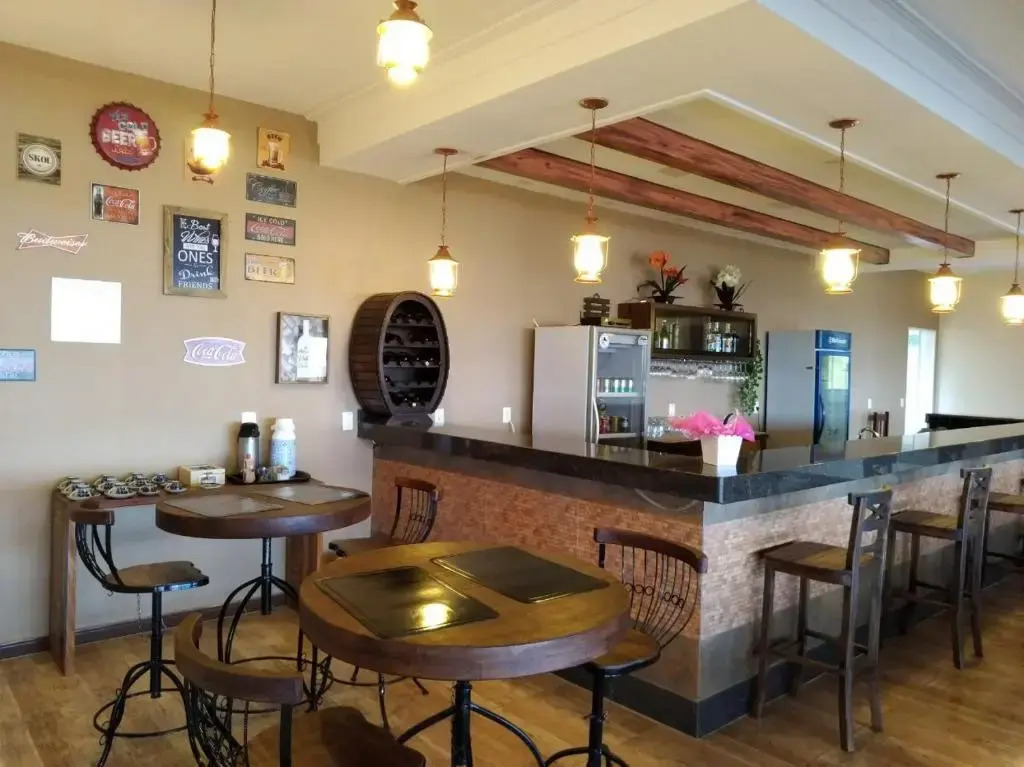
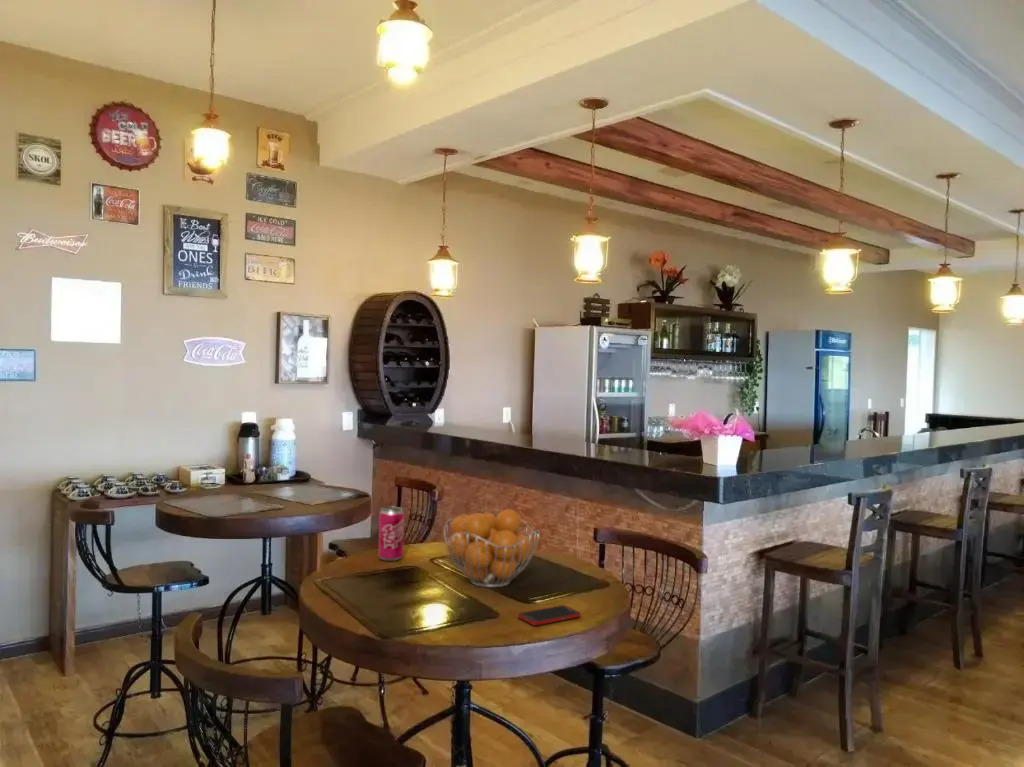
+ fruit basket [443,508,541,588]
+ cell phone [517,604,582,627]
+ beverage can [377,506,405,562]
